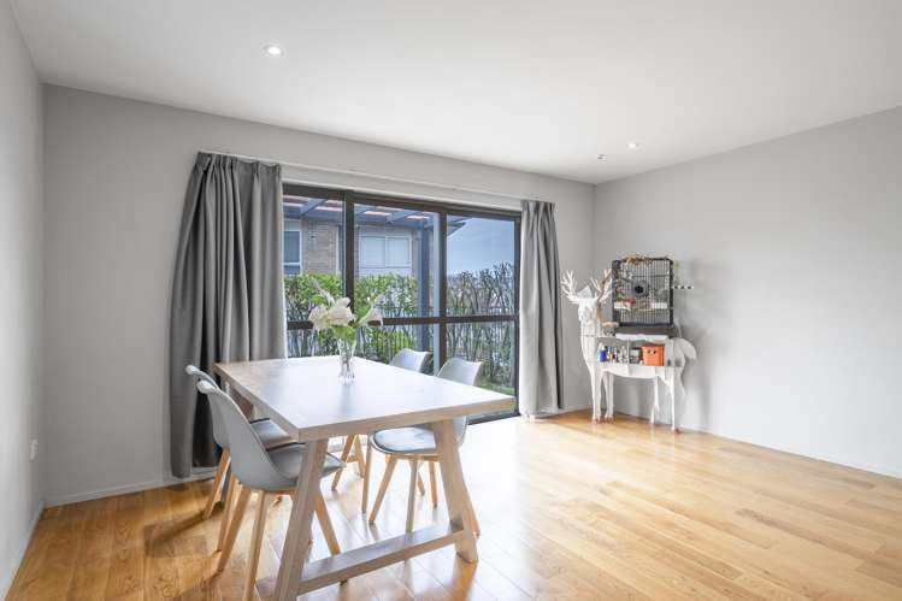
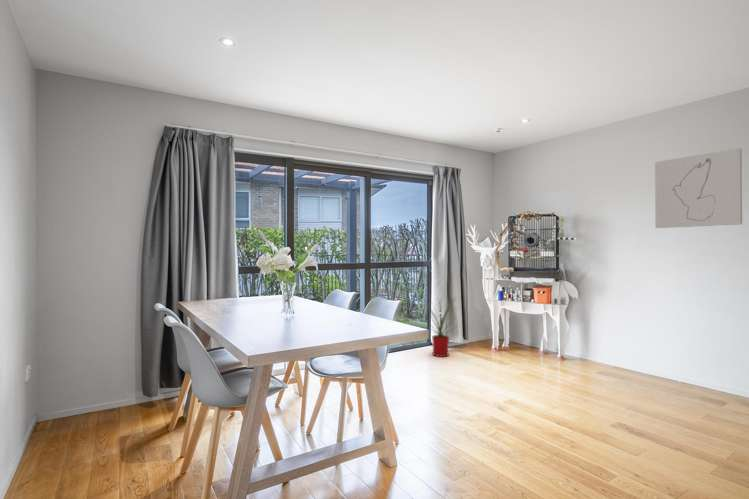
+ house plant [419,297,465,358]
+ wall art [654,147,743,229]
